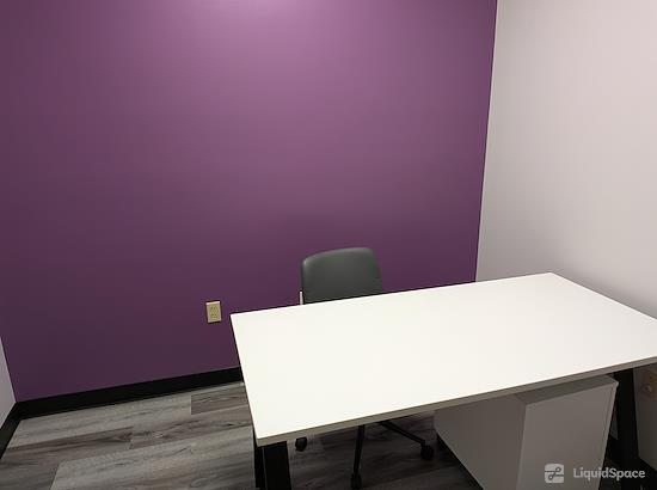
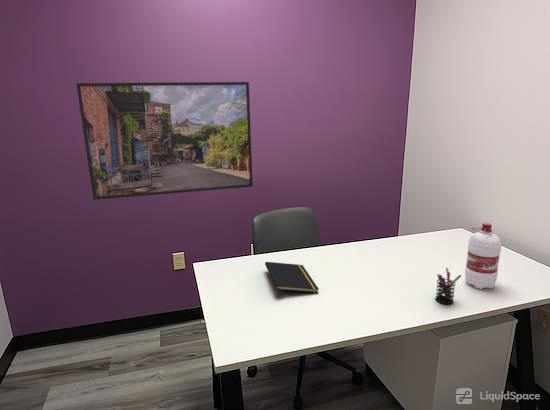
+ water bottle [464,222,502,290]
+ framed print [75,81,254,201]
+ pen holder [434,267,462,305]
+ notepad [264,261,320,299]
